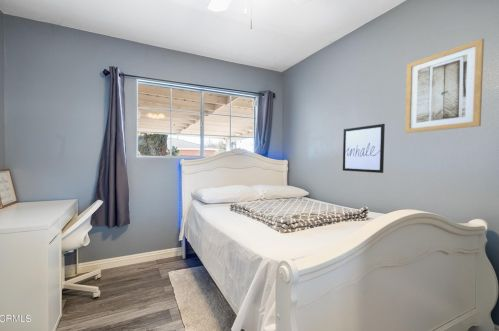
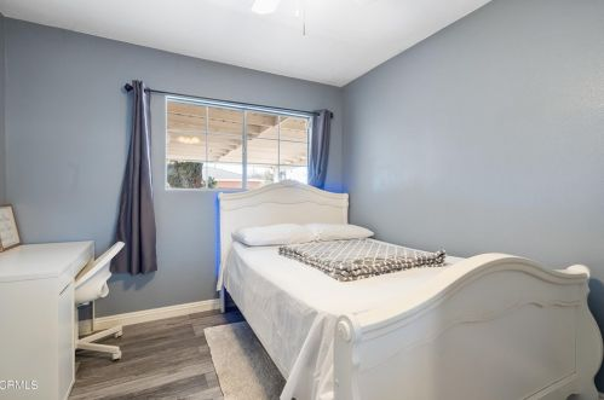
- wall art [342,123,386,174]
- wall art [404,37,485,134]
